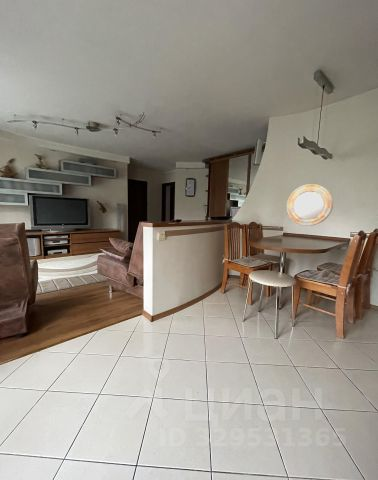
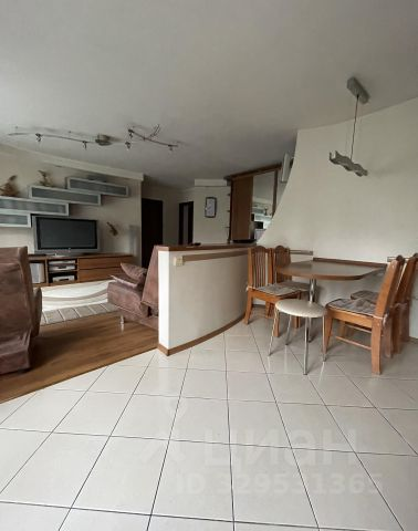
- home mirror [286,183,334,227]
